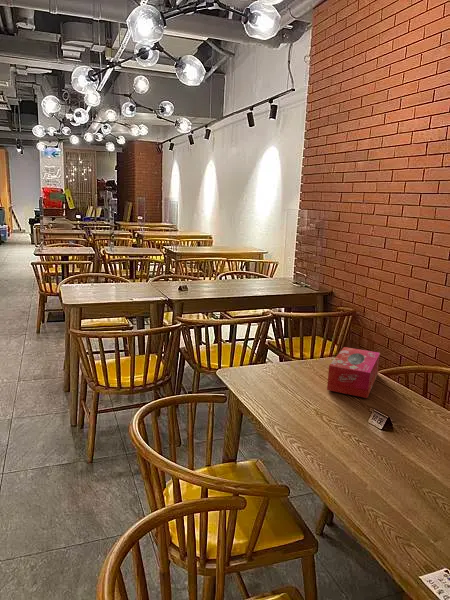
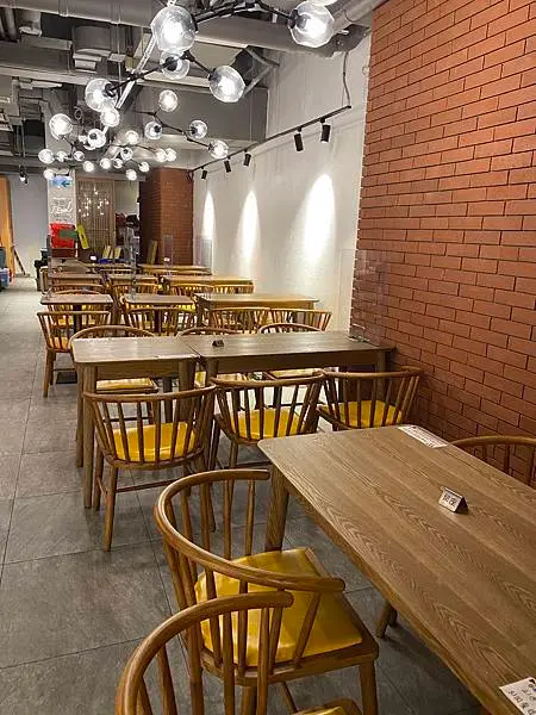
- tissue box [326,346,381,399]
